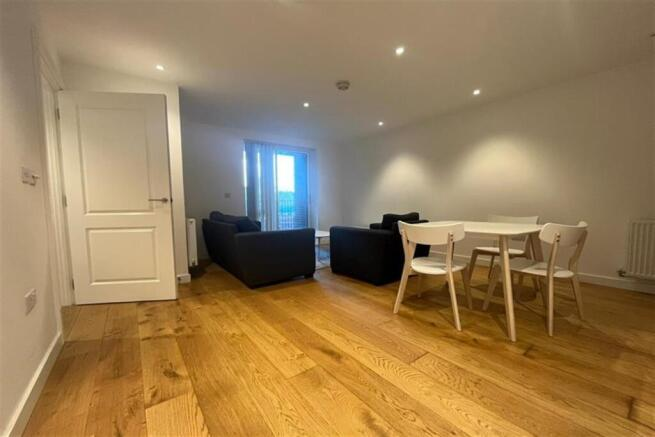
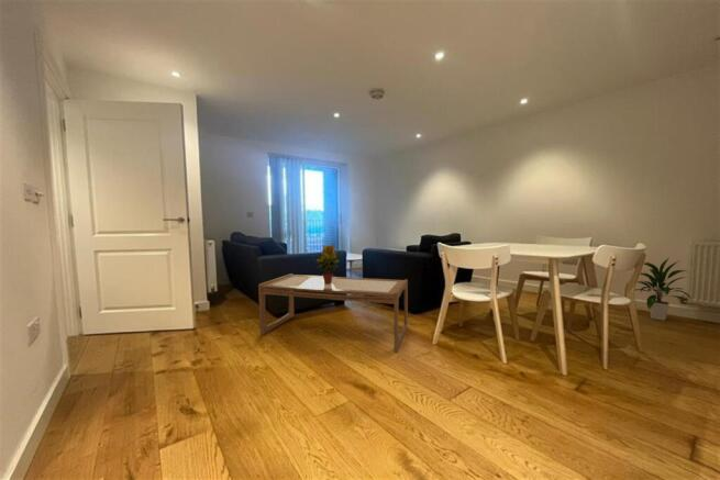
+ indoor plant [635,256,694,322]
+ potted plant [314,243,341,284]
+ coffee table [257,272,409,354]
